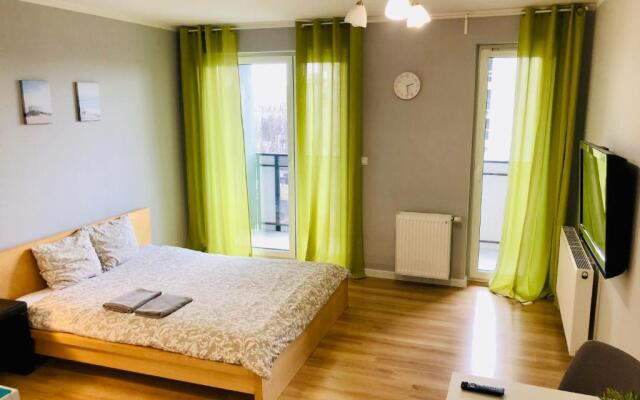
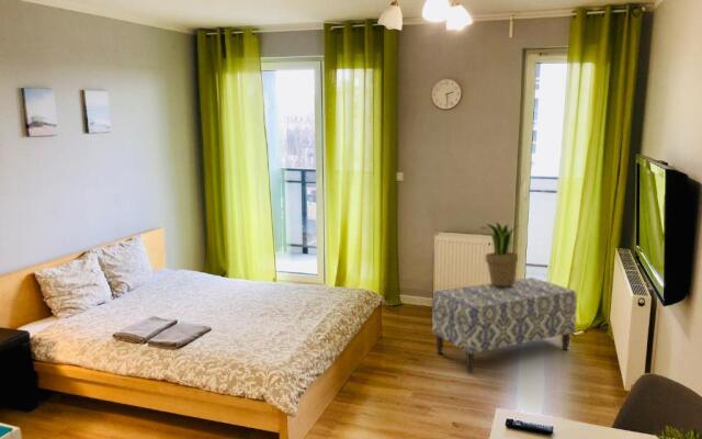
+ bench [431,277,578,373]
+ potted plant [478,222,519,286]
